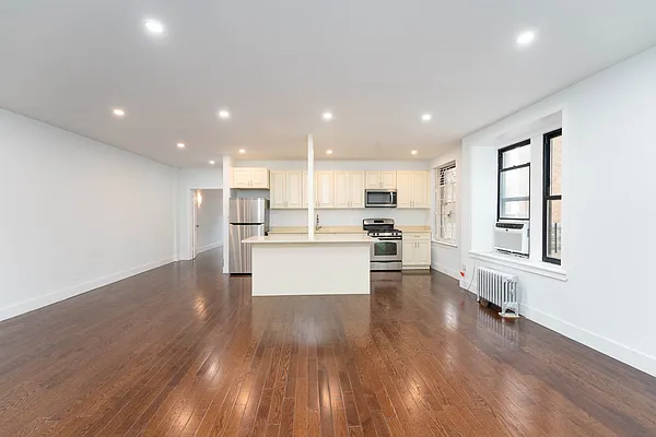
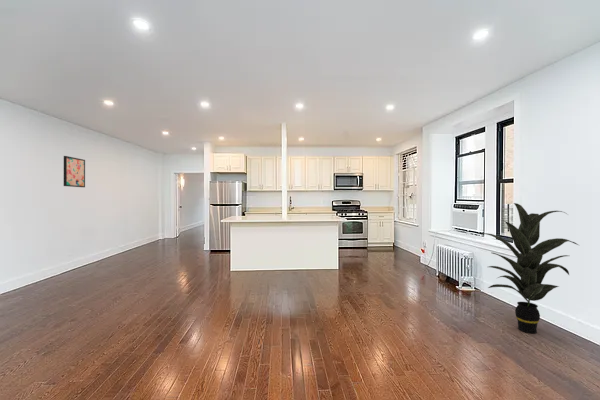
+ indoor plant [482,202,579,334]
+ wall art [63,155,86,188]
